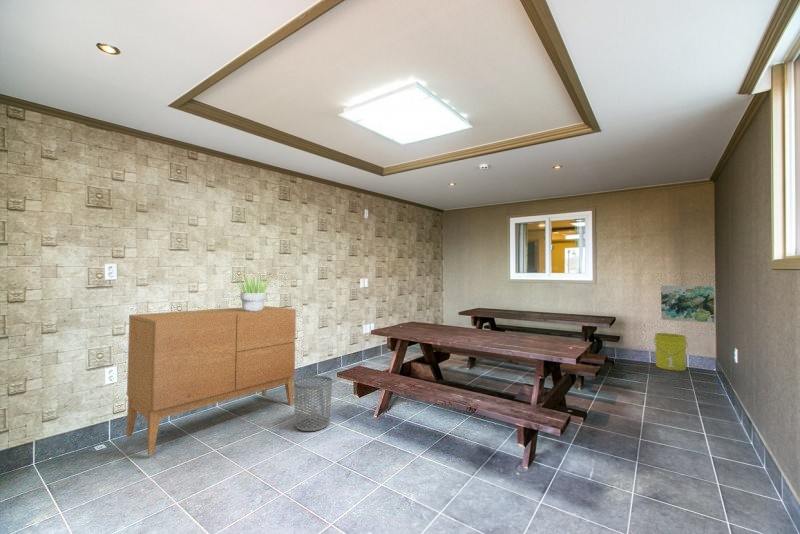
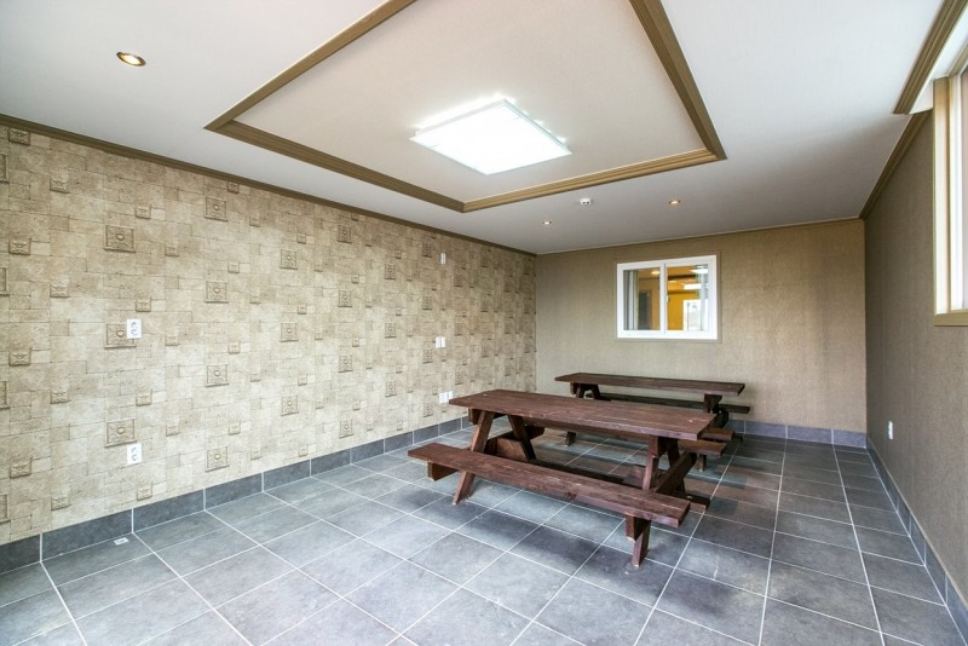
- waste bin [293,375,333,432]
- wall art [660,285,716,324]
- sideboard [126,305,297,456]
- potted plant [234,276,274,311]
- bucket [653,332,688,372]
